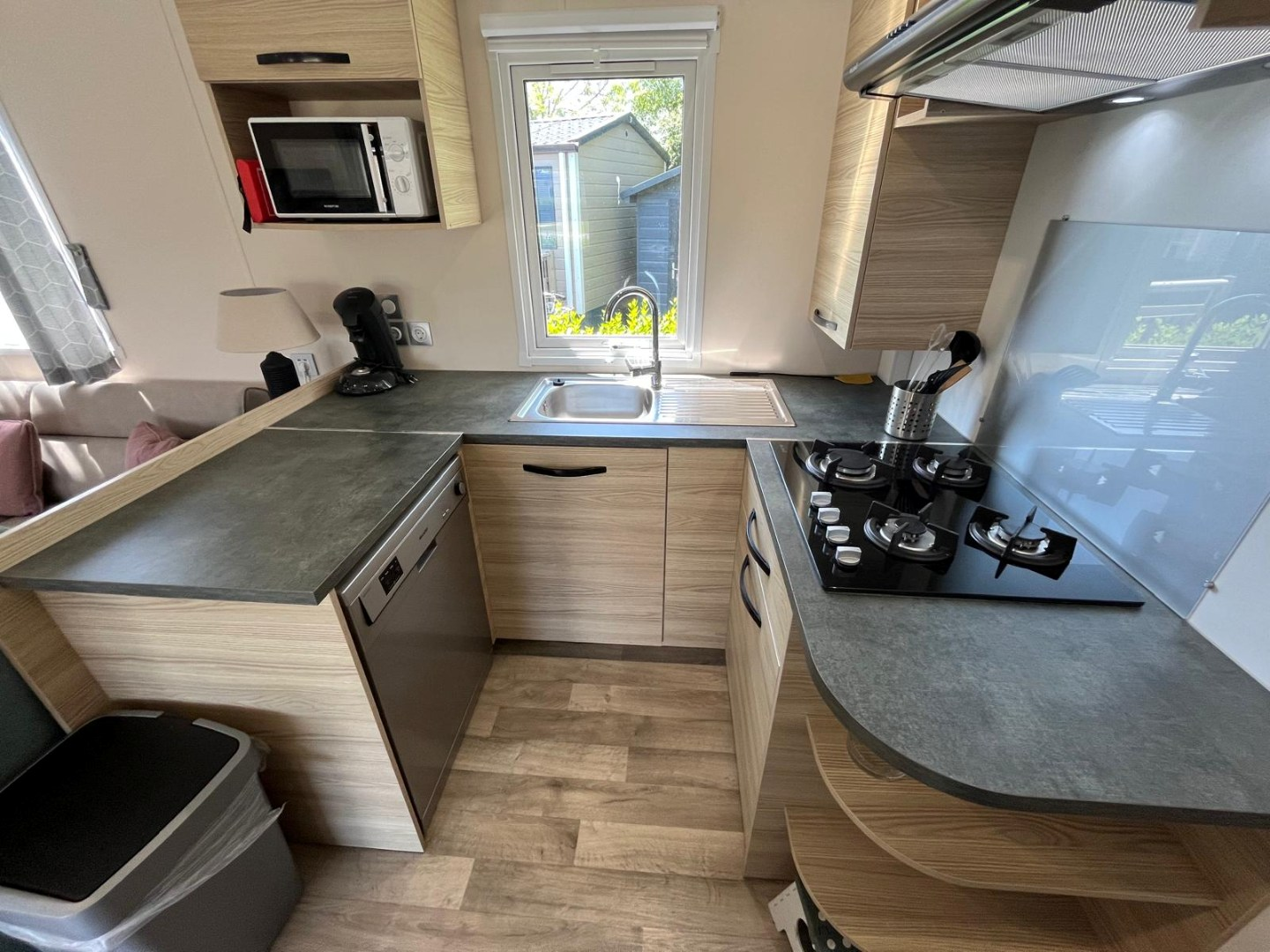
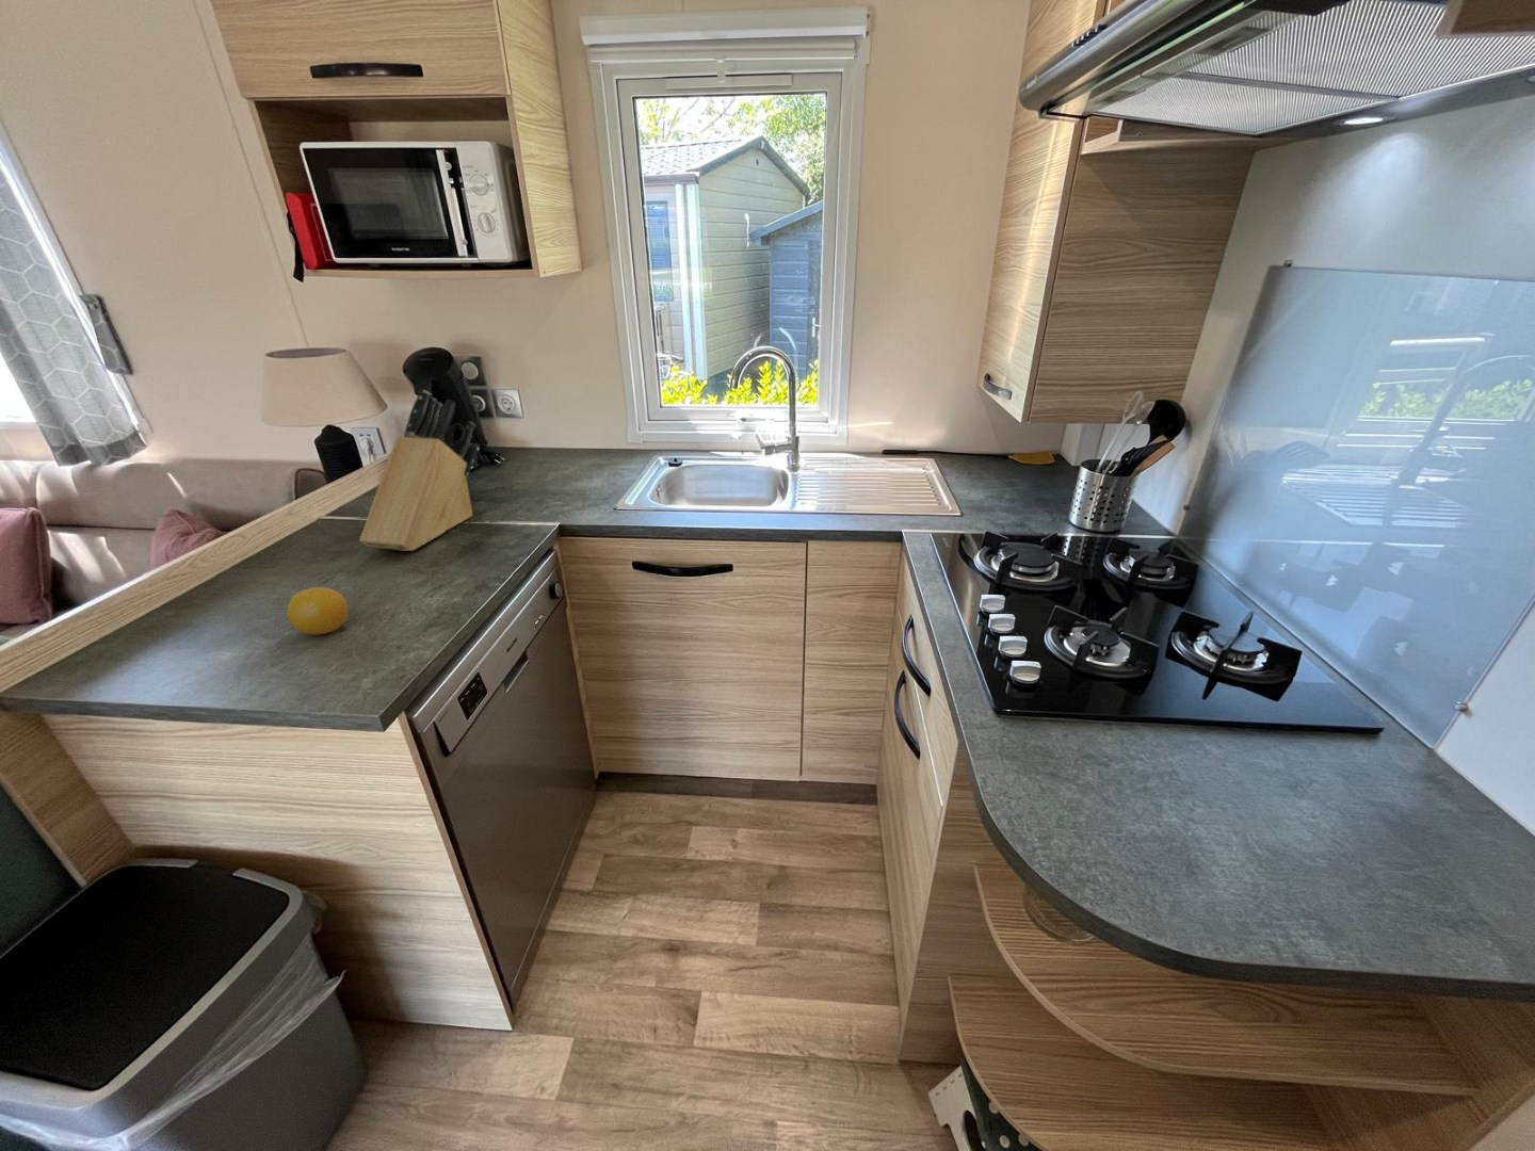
+ knife block [358,389,481,553]
+ fruit [285,586,348,636]
